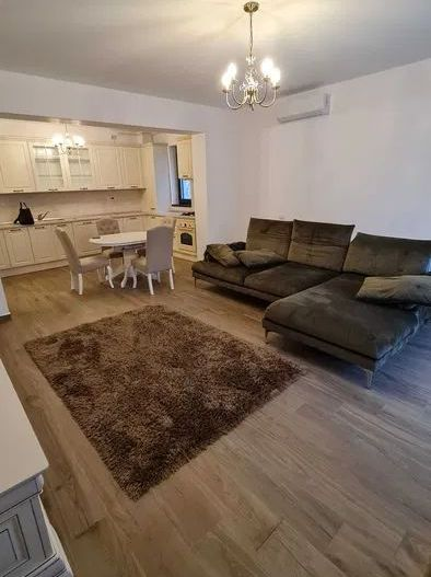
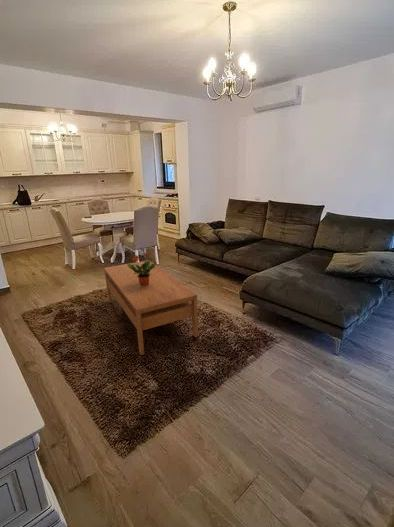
+ coffee table [103,259,199,356]
+ potted plant [127,252,158,286]
